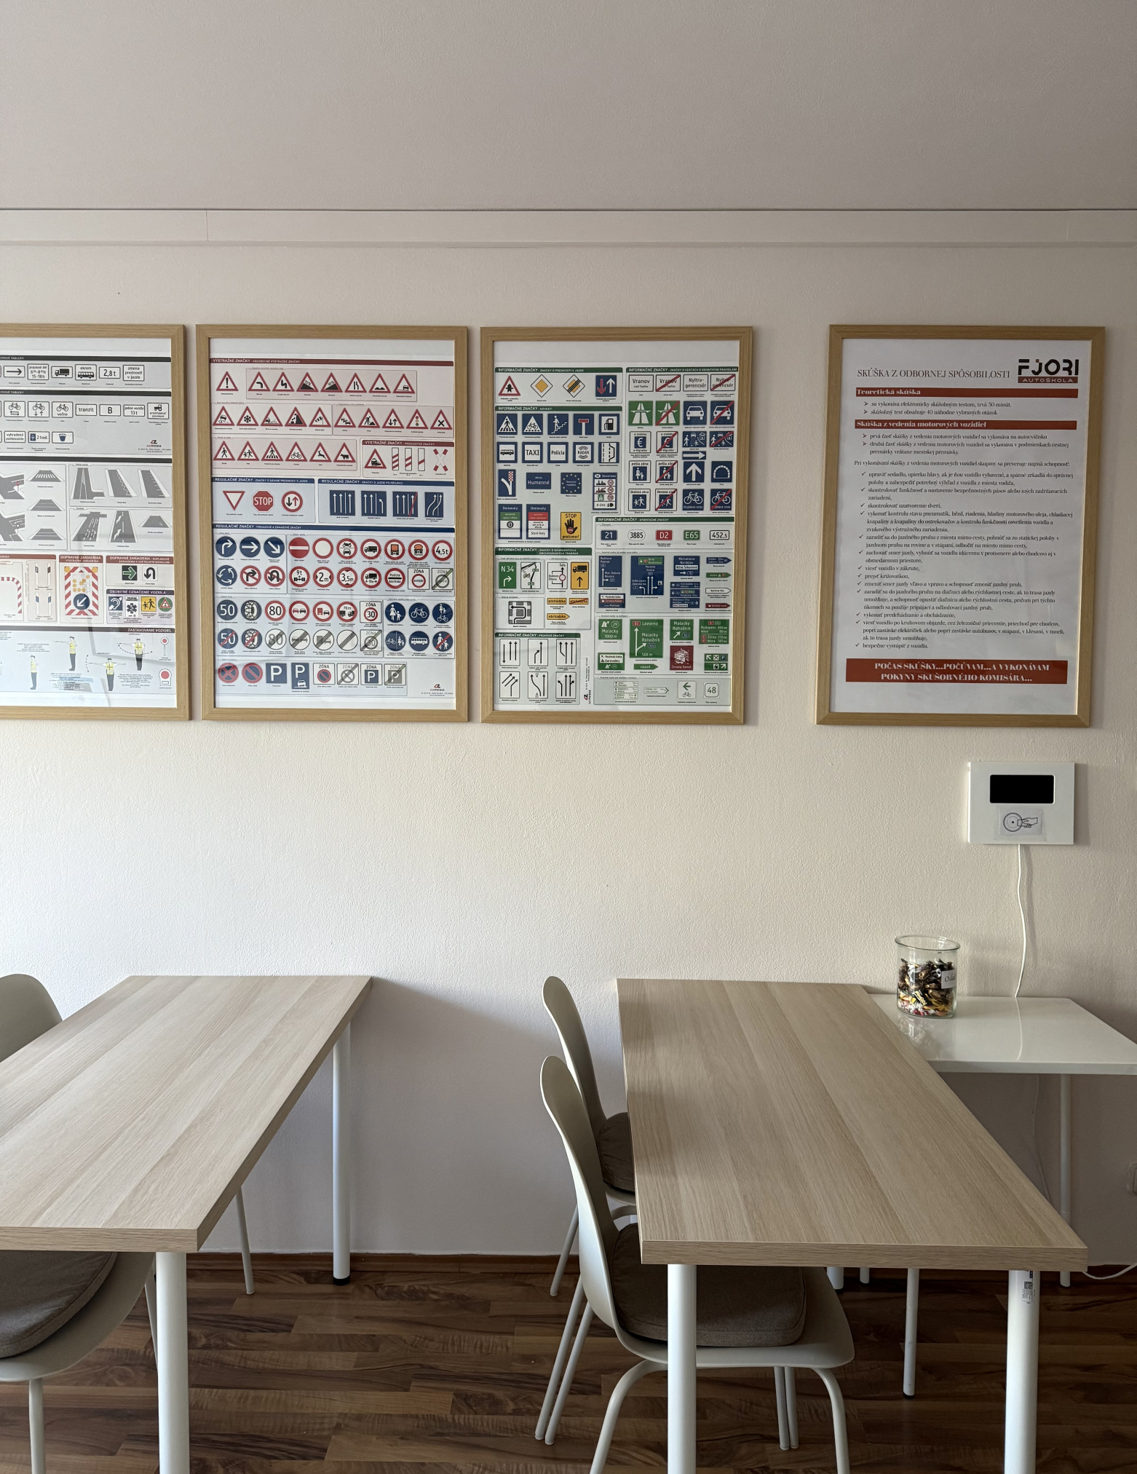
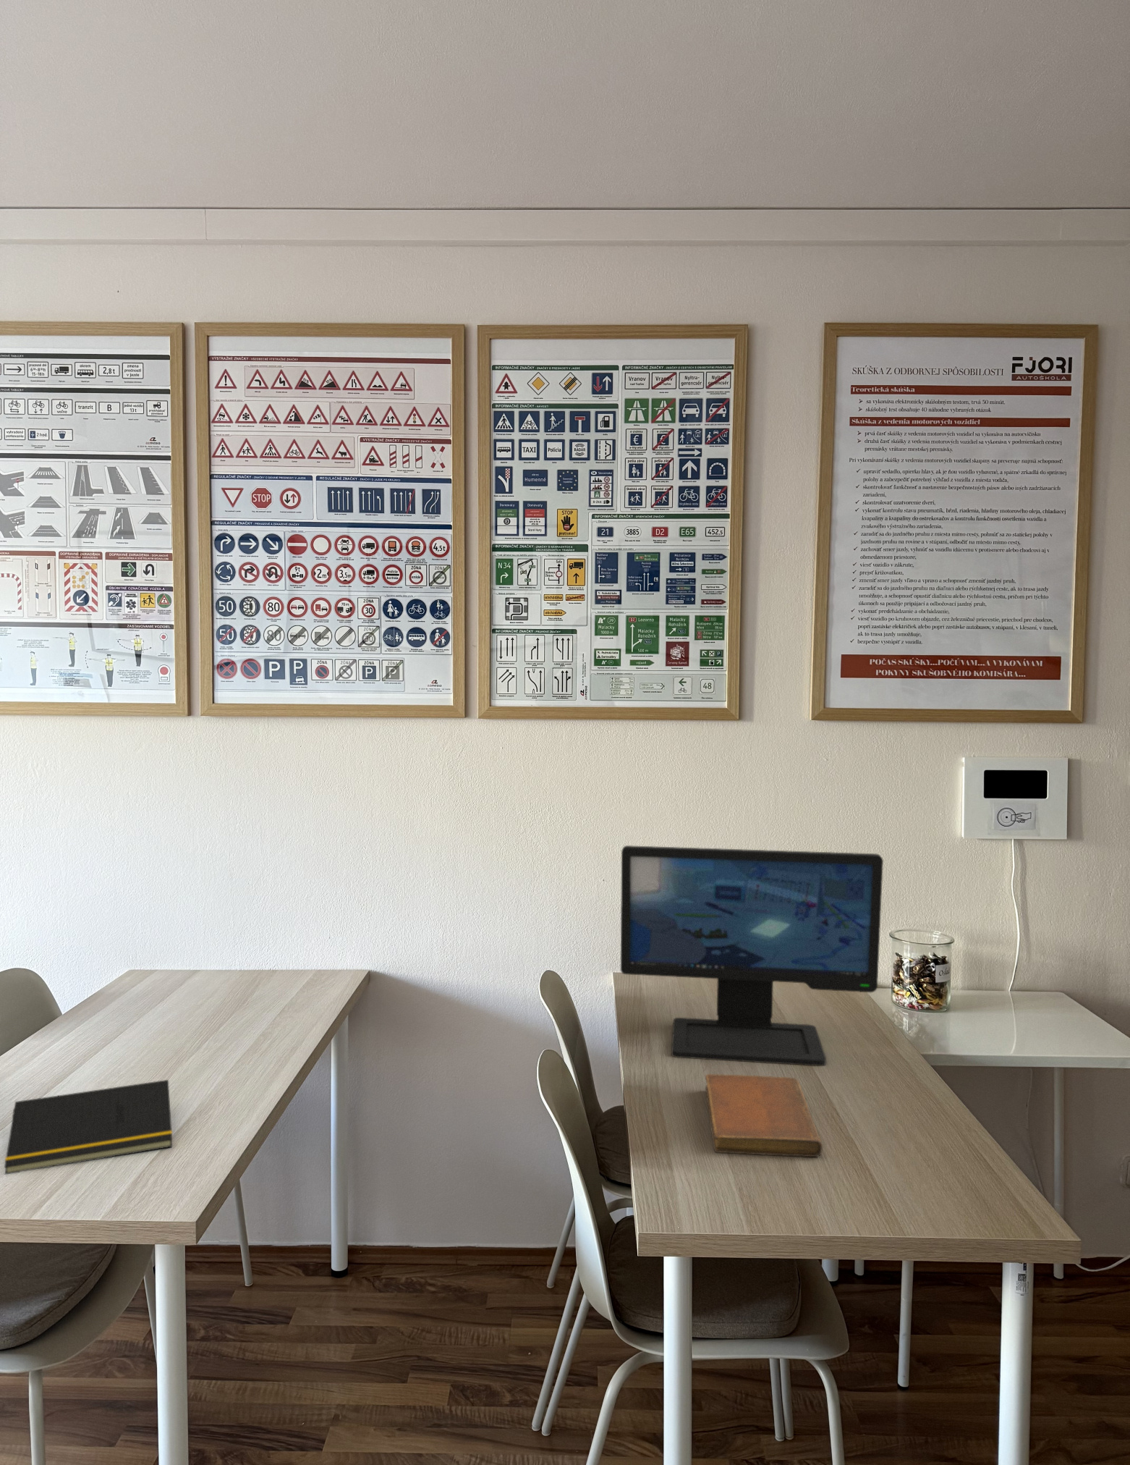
+ notepad [4,1079,173,1175]
+ notebook [705,1073,824,1158]
+ computer monitor [620,845,884,1067]
